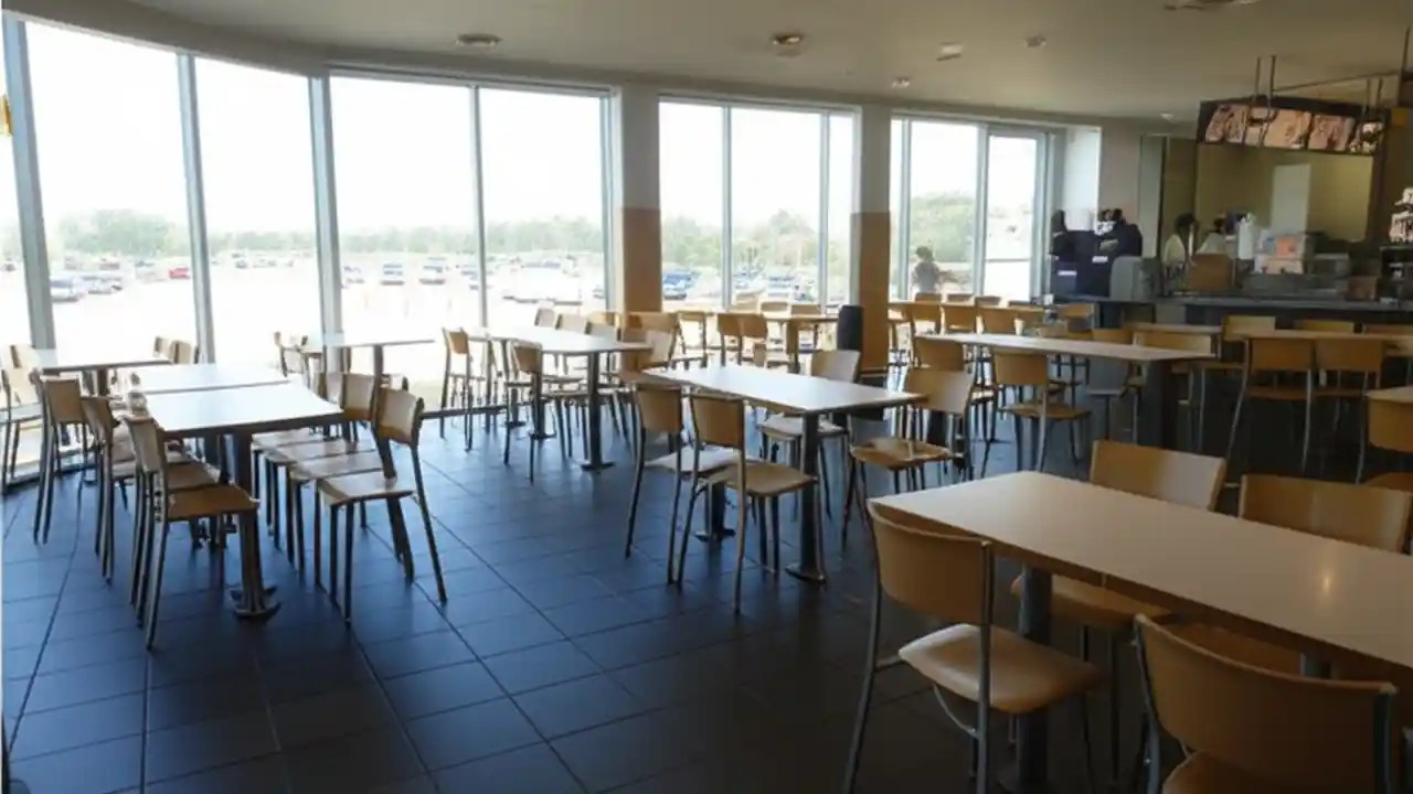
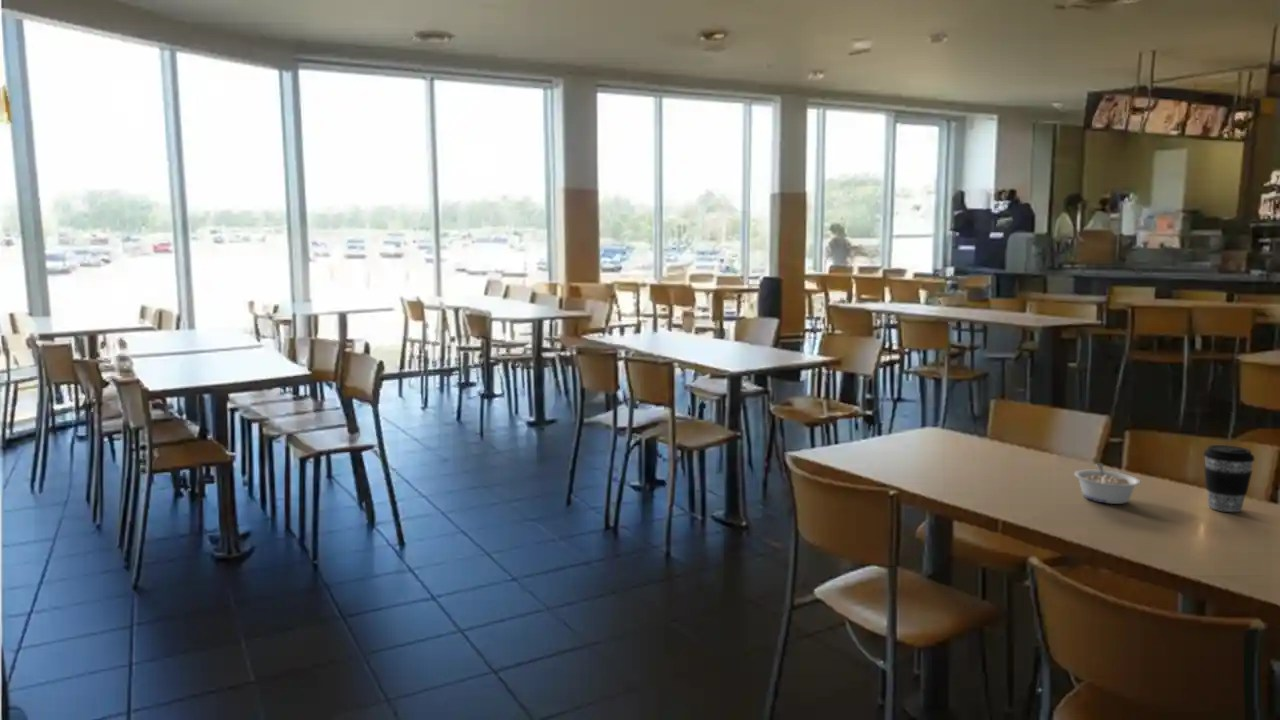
+ legume [1073,462,1141,505]
+ coffee cup [1202,444,1256,513]
